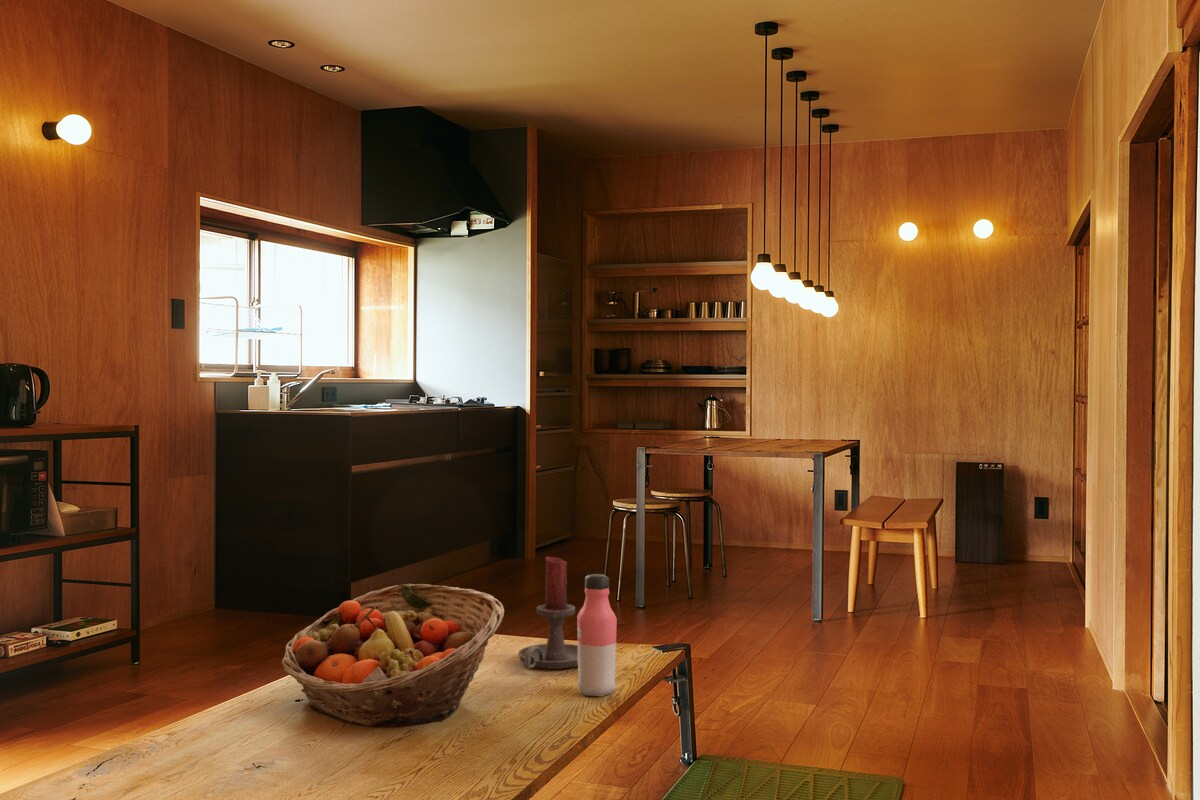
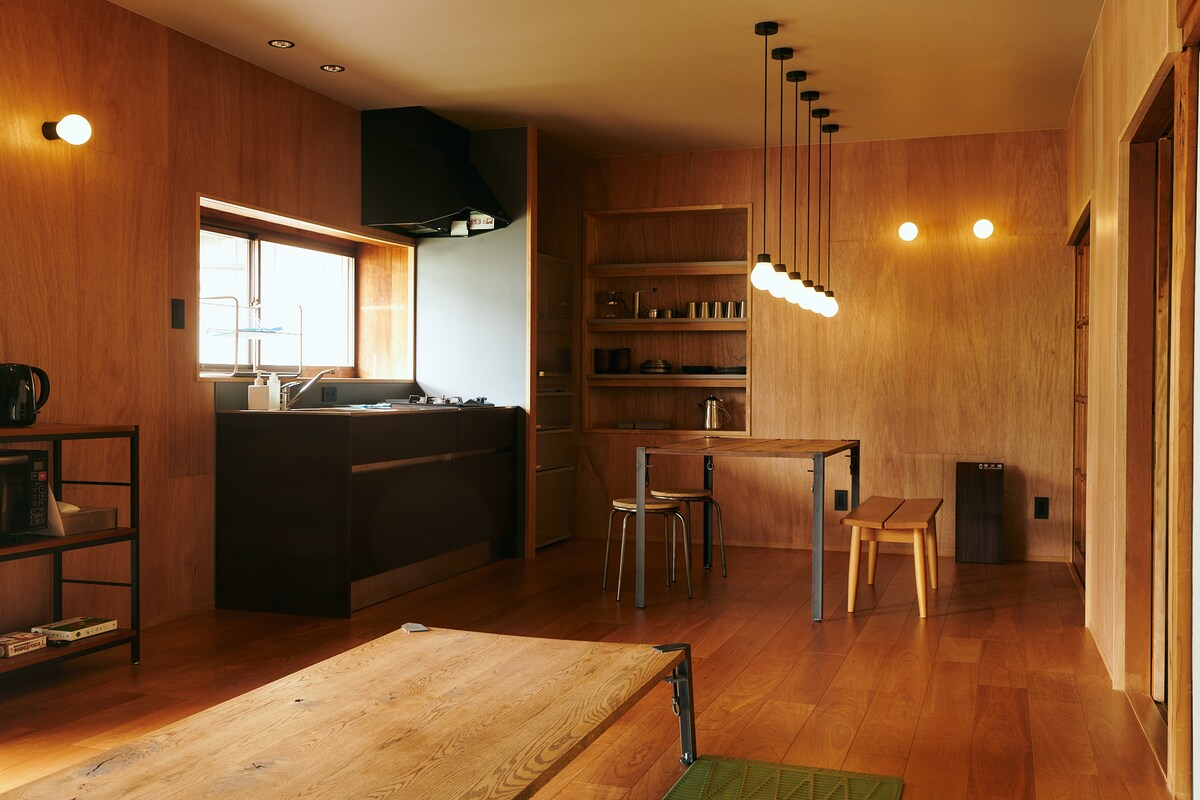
- candle holder [517,556,578,670]
- fruit basket [281,583,505,727]
- water bottle [576,573,618,697]
